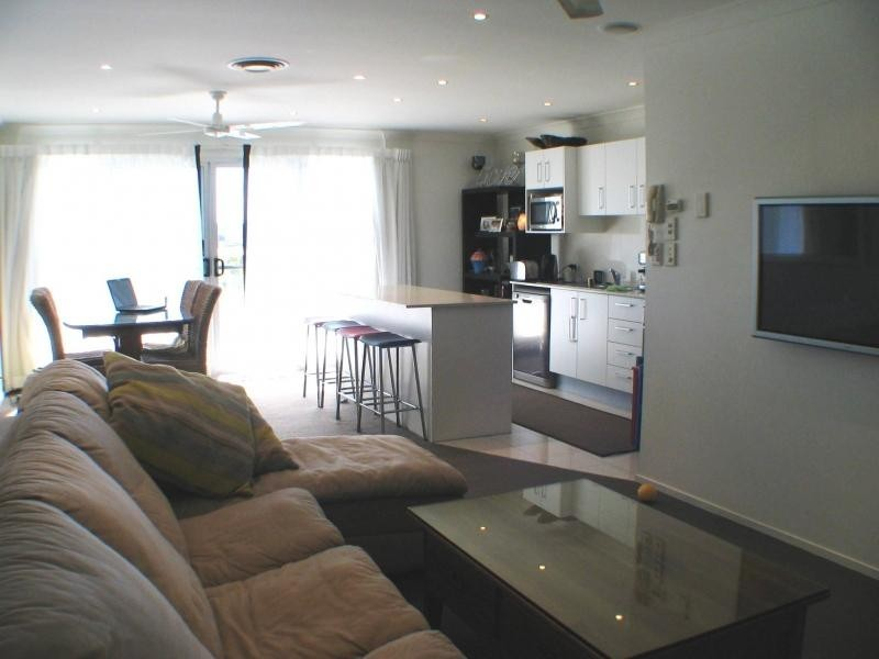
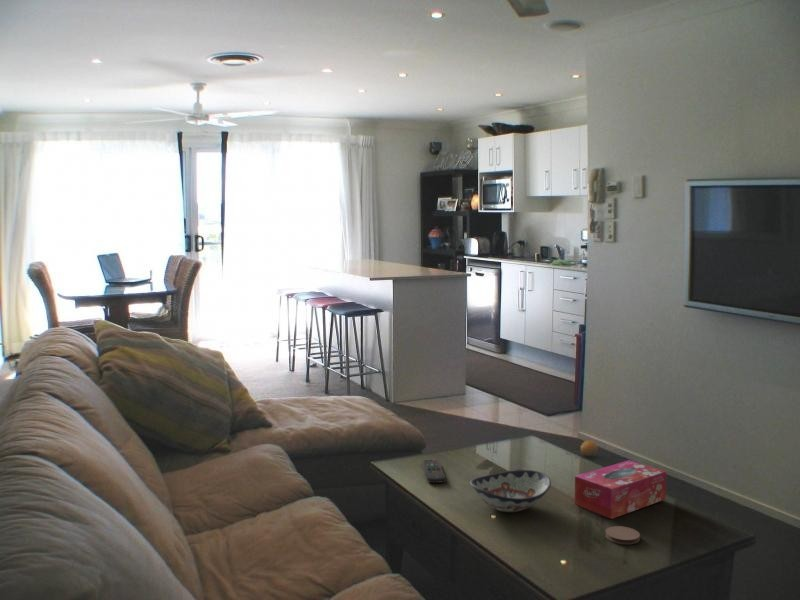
+ decorative bowl [469,469,552,513]
+ coaster [604,525,641,545]
+ tissue box [574,459,667,520]
+ remote control [421,458,447,484]
